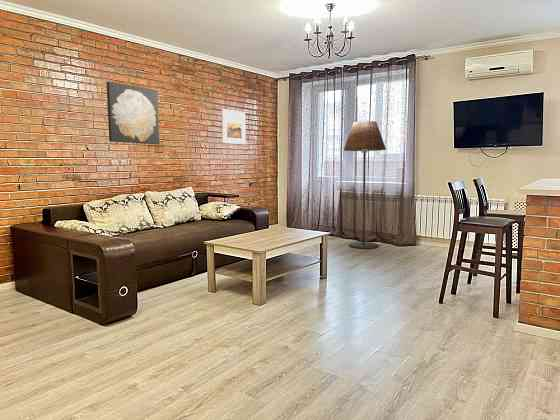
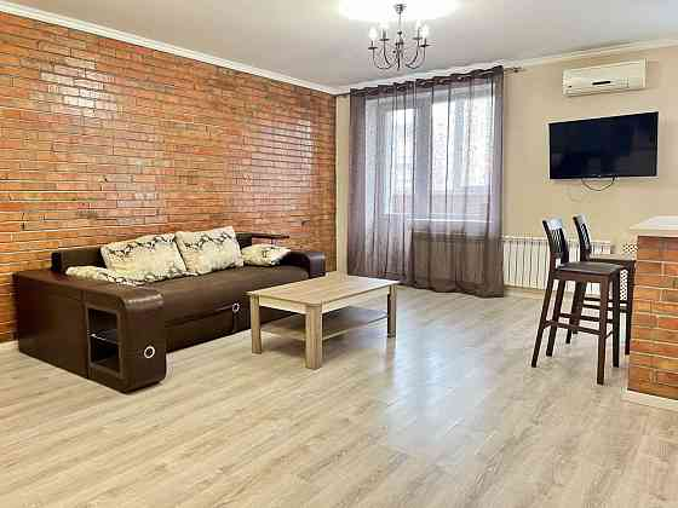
- floor lamp [343,120,387,249]
- wall art [106,81,160,145]
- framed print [221,108,247,145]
